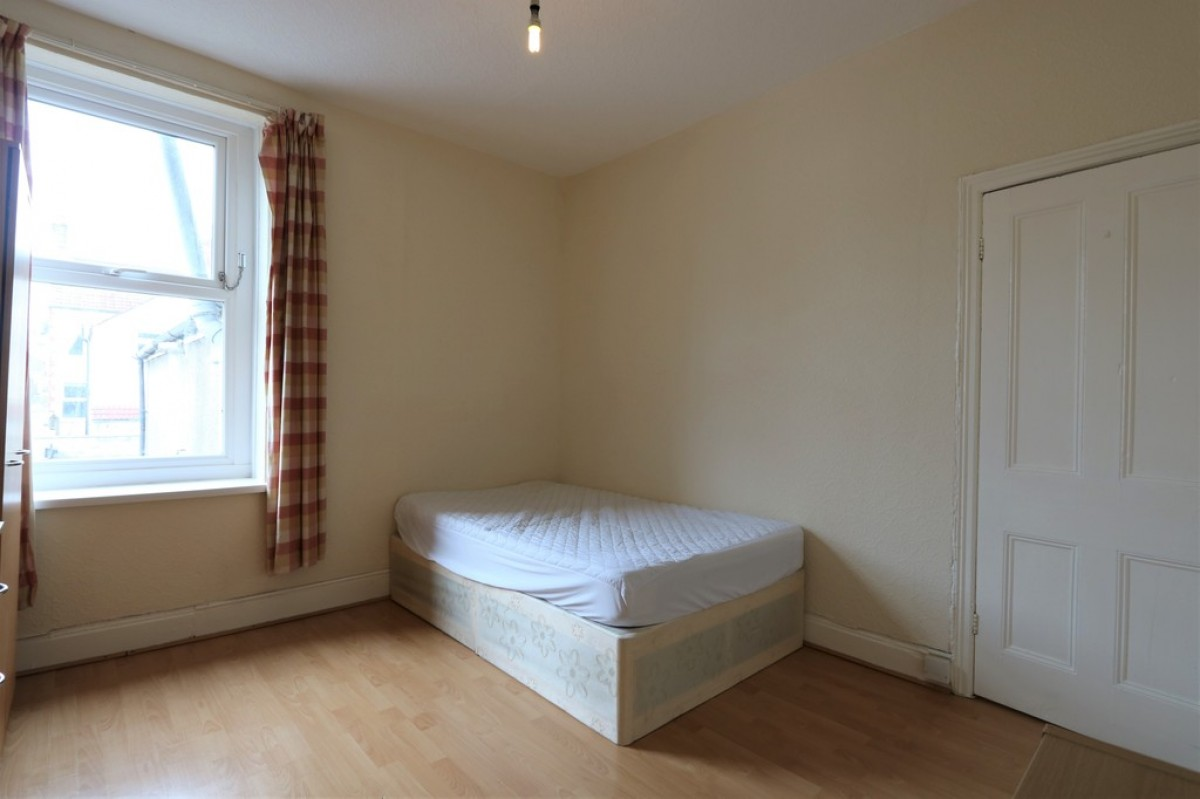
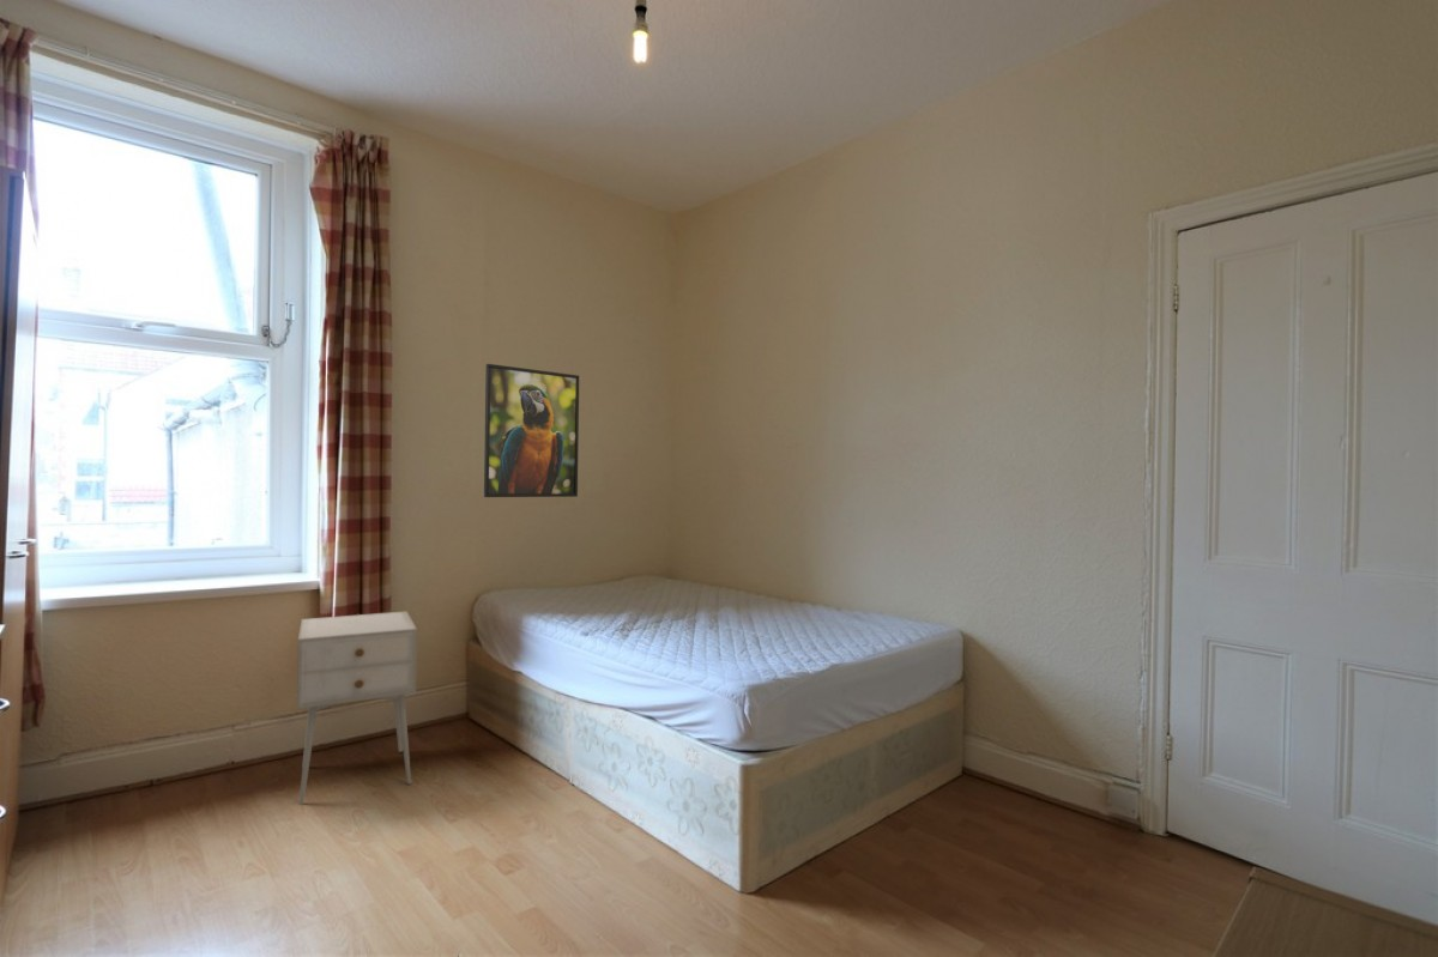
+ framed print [483,363,580,498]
+ nightstand [296,610,418,806]
